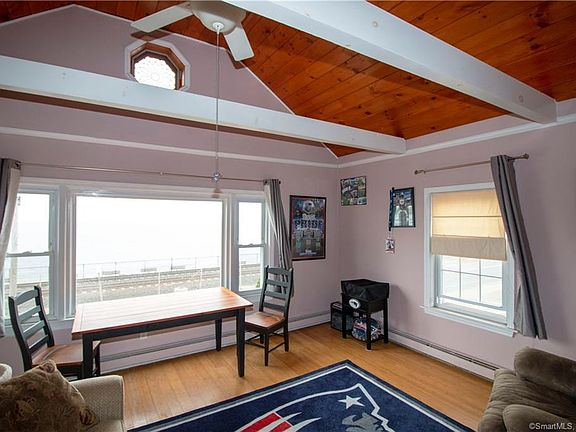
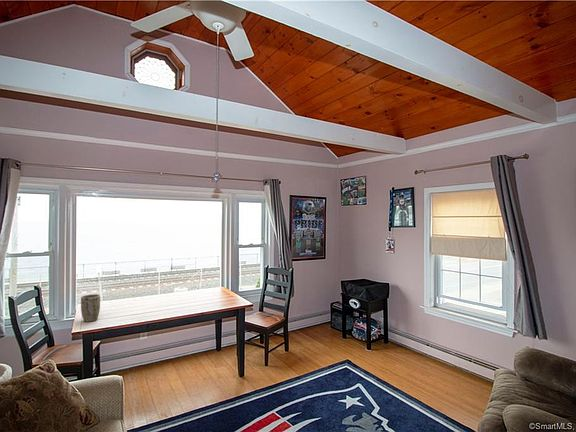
+ plant pot [80,293,101,323]
